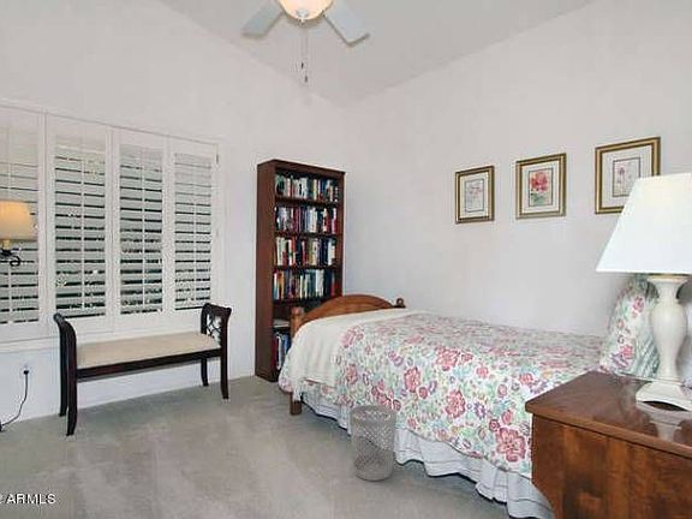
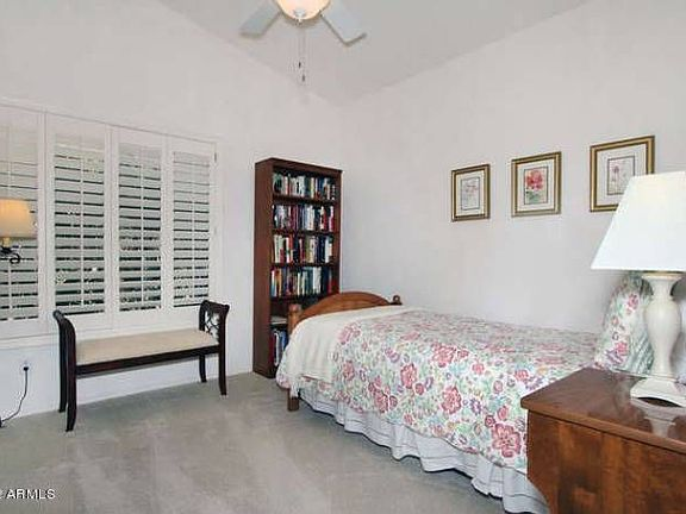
- wastebasket [348,404,398,482]
